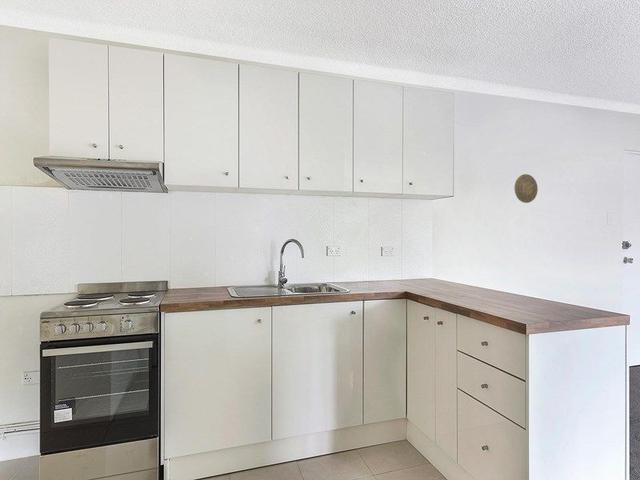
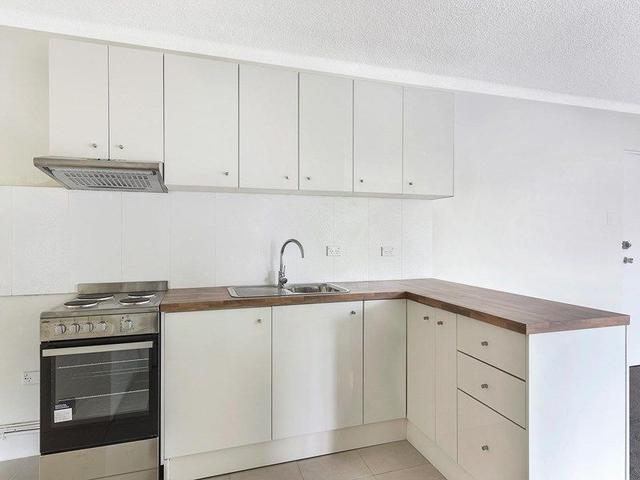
- decorative plate [513,173,539,204]
